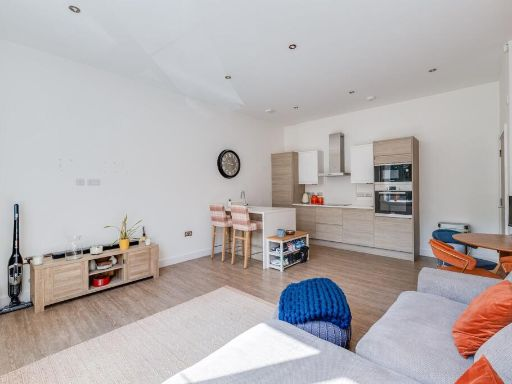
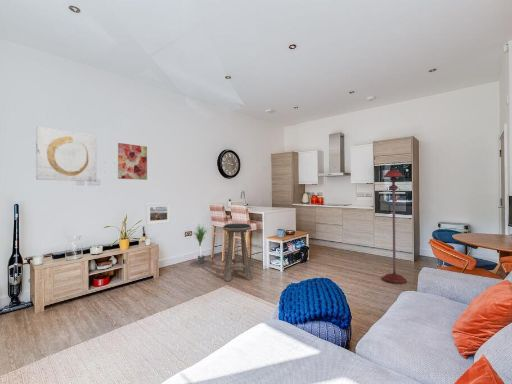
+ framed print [145,202,172,226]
+ potted plant [186,223,210,264]
+ wall art [35,126,97,182]
+ wall art [117,142,148,181]
+ stool [222,223,253,282]
+ floor lamp [382,167,408,285]
